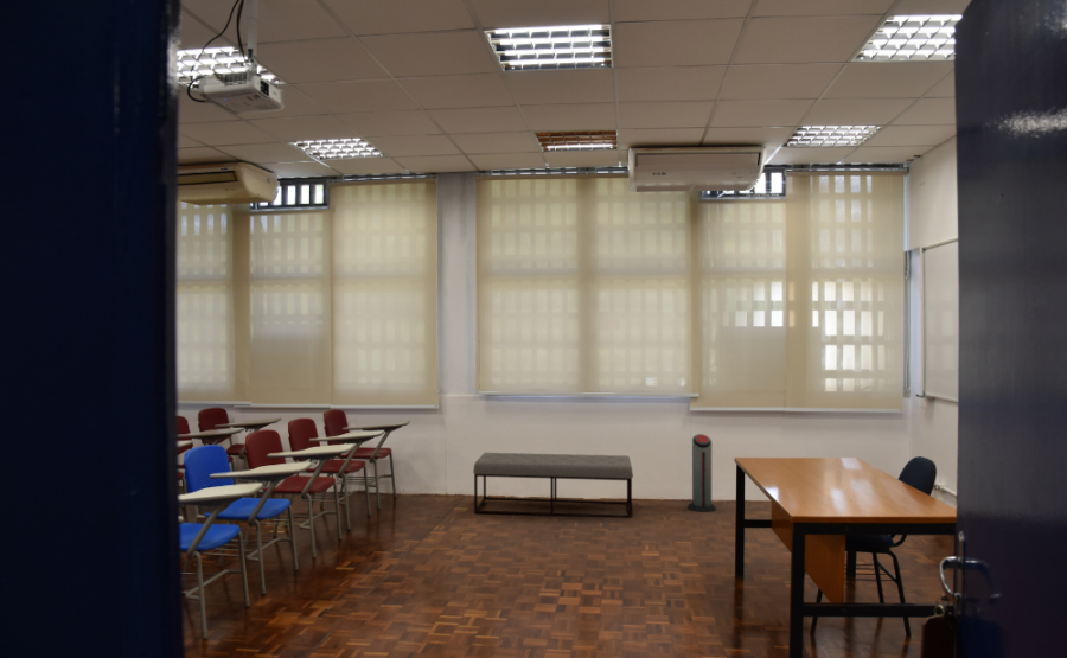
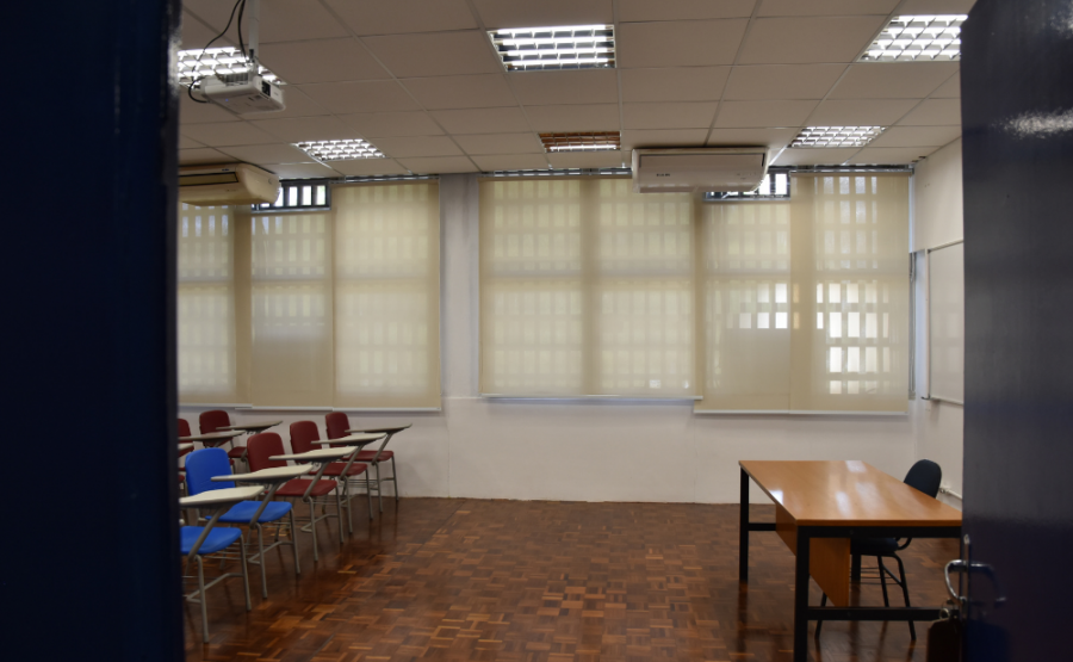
- air purifier [688,433,717,513]
- bench [472,452,634,519]
